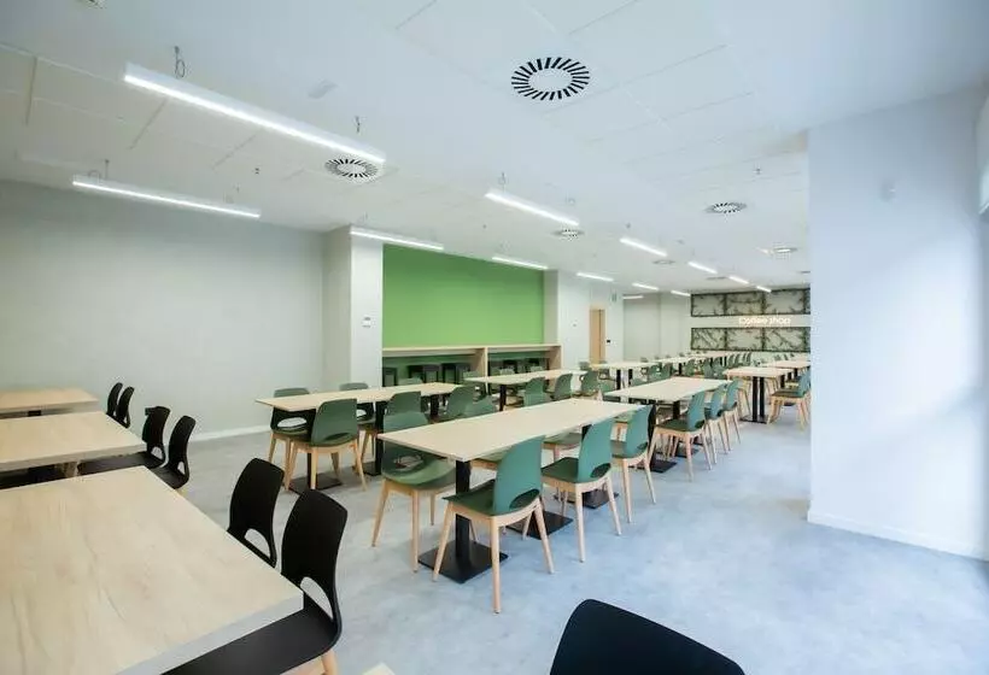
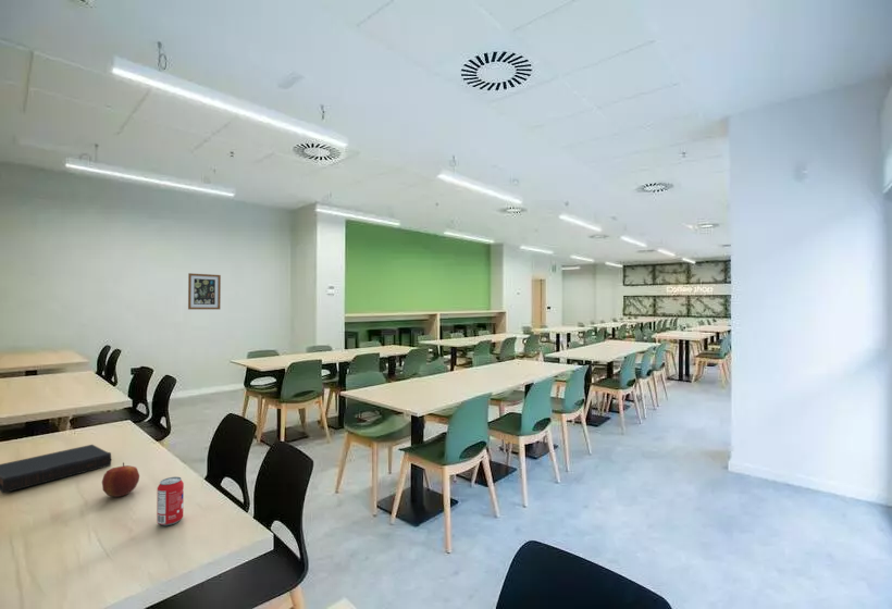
+ wall art [187,272,222,311]
+ apple [101,461,140,498]
+ pop [156,476,185,526]
+ book [0,444,112,495]
